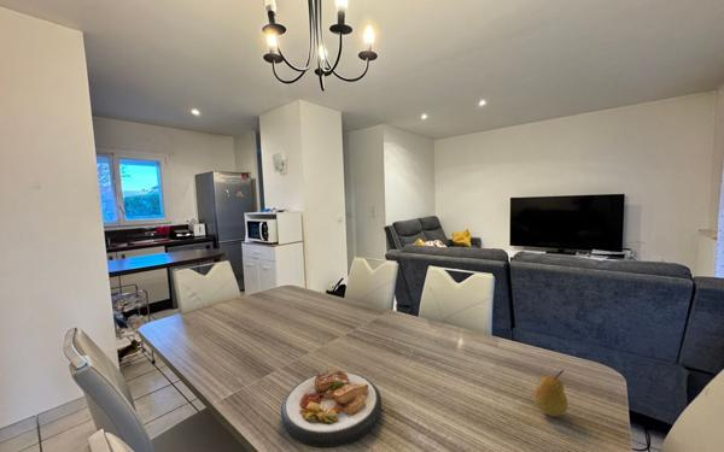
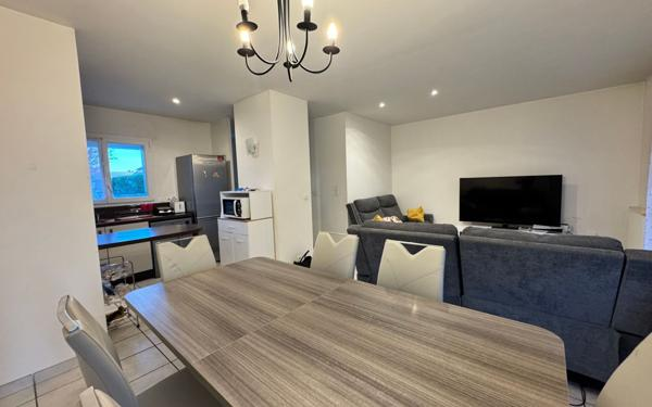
- plate [280,368,383,450]
- fruit [533,369,570,417]
